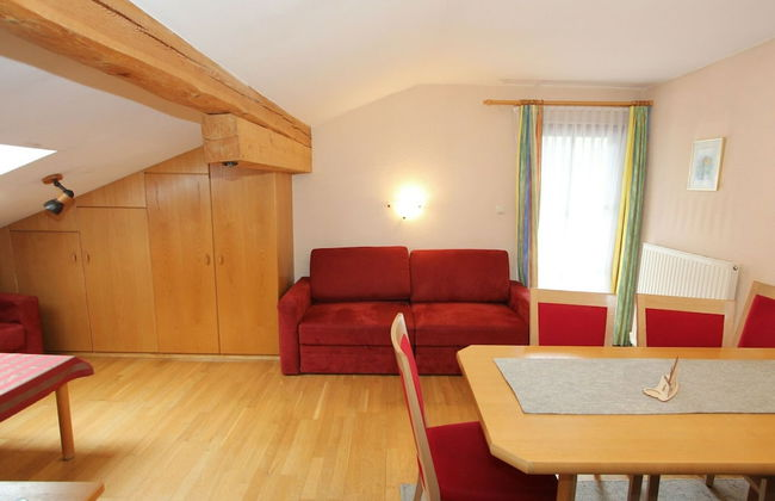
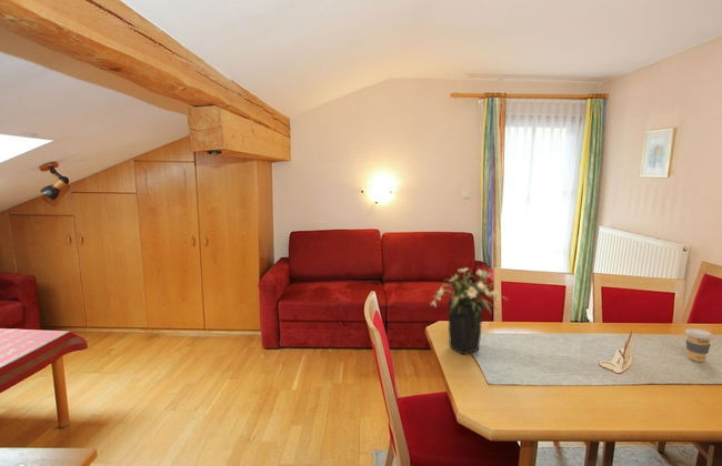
+ flower arrangement [429,264,509,356]
+ coffee cup [684,327,714,363]
